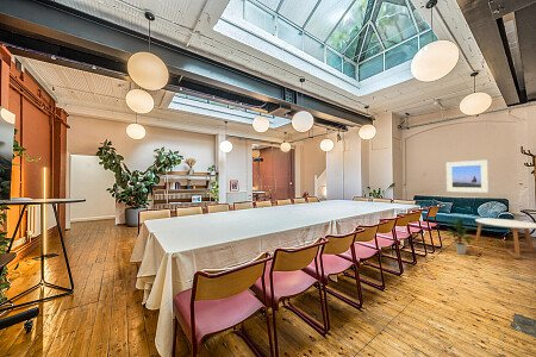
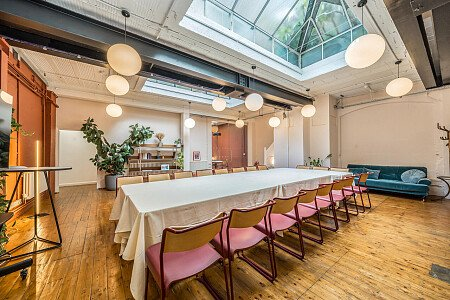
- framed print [445,159,490,194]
- coffee table [473,218,536,259]
- indoor plant [441,218,478,256]
